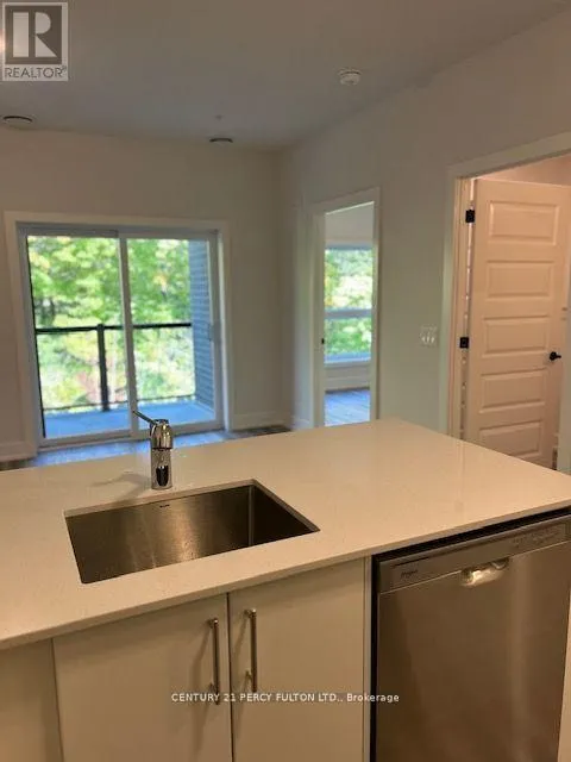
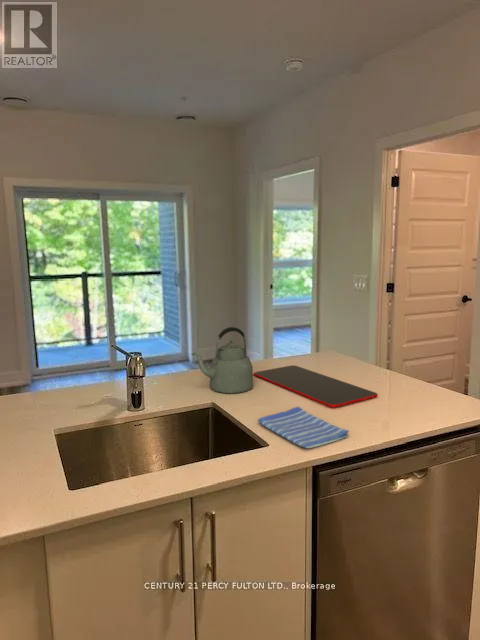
+ kettle [190,326,254,394]
+ dish towel [257,406,350,449]
+ cutting board [253,364,379,408]
